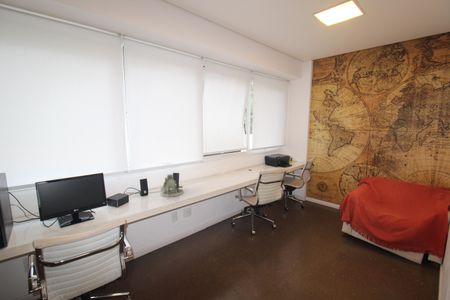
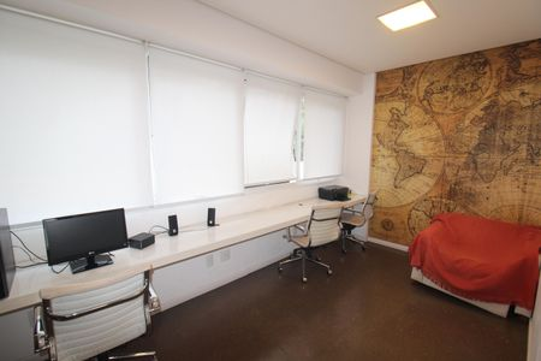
- toy dinosaur [159,173,184,198]
